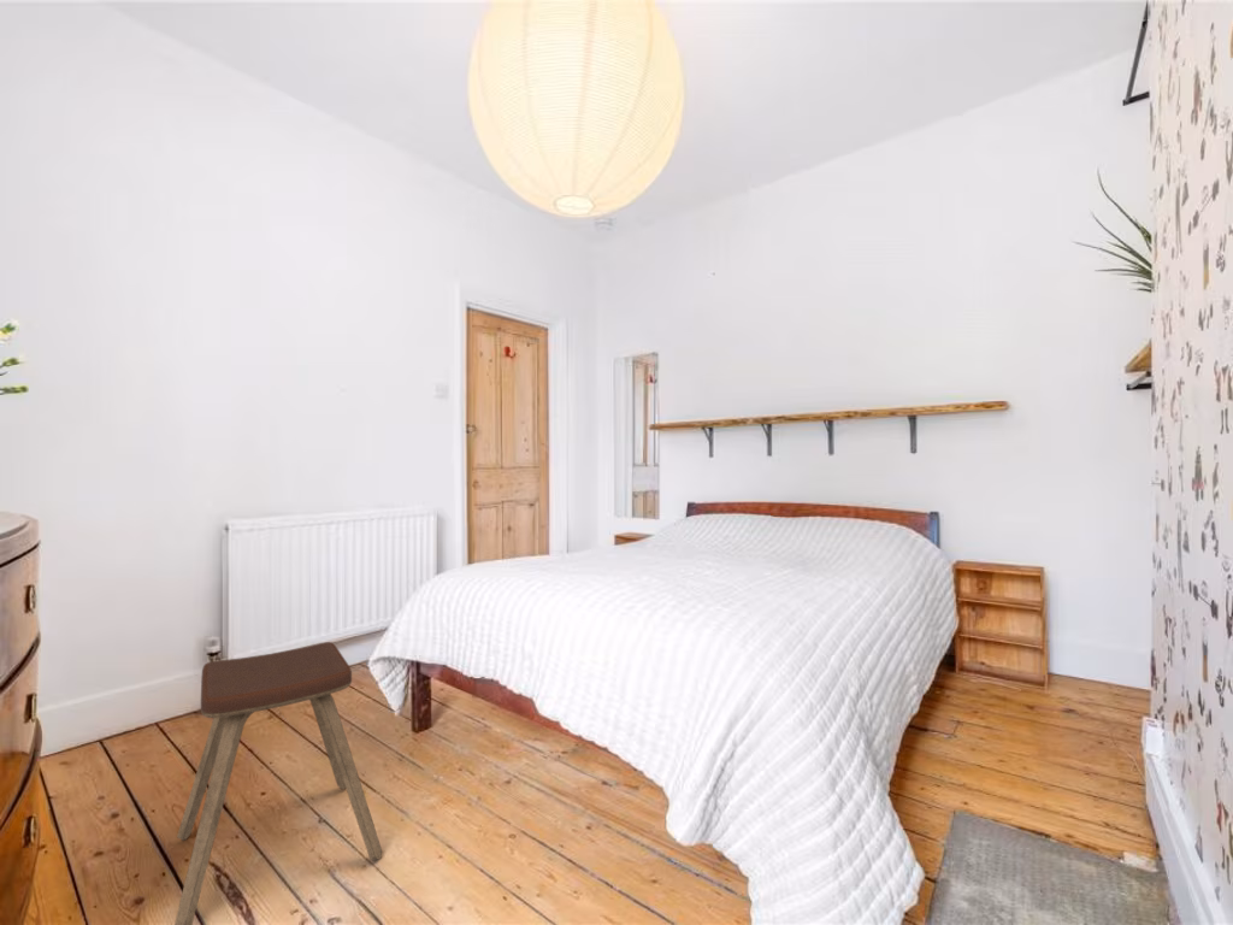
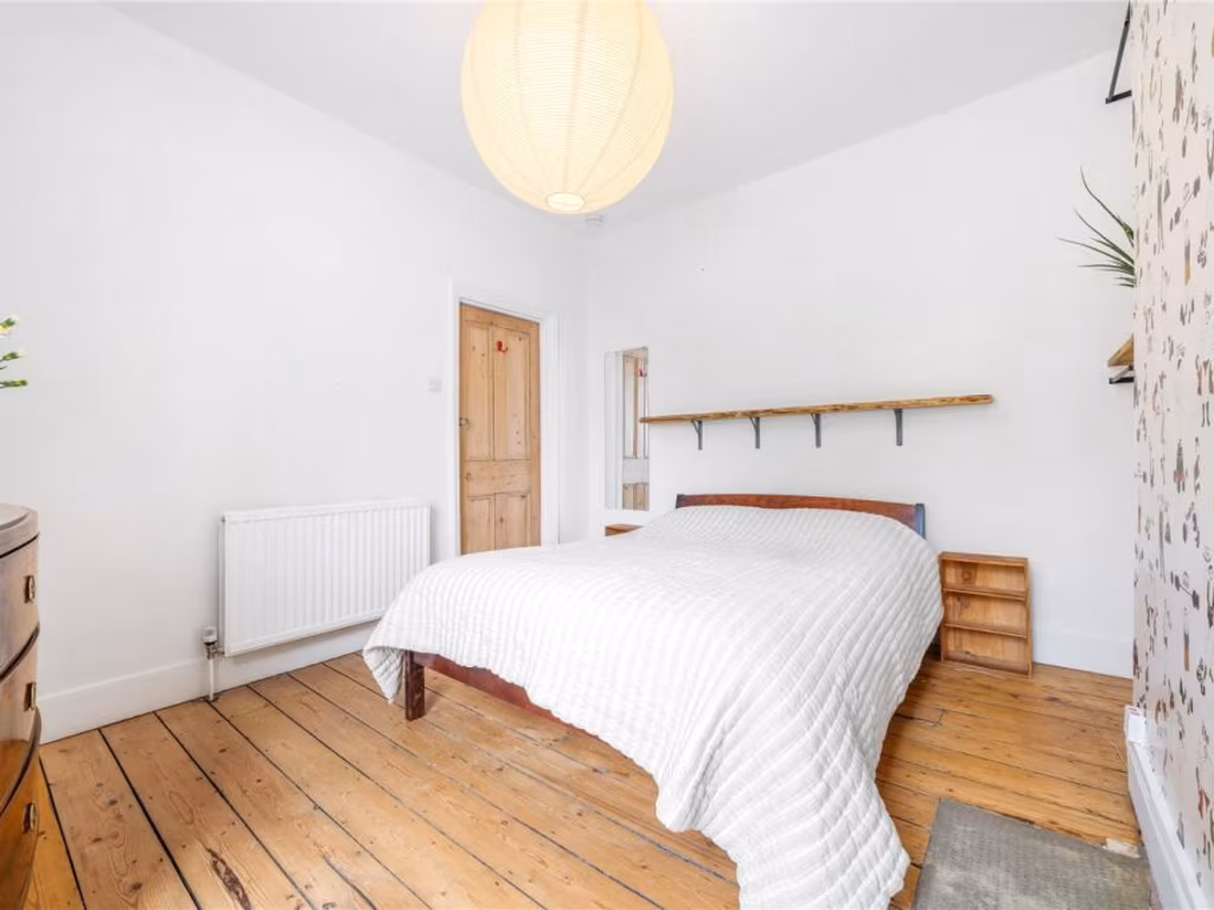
- music stool [173,641,383,925]
